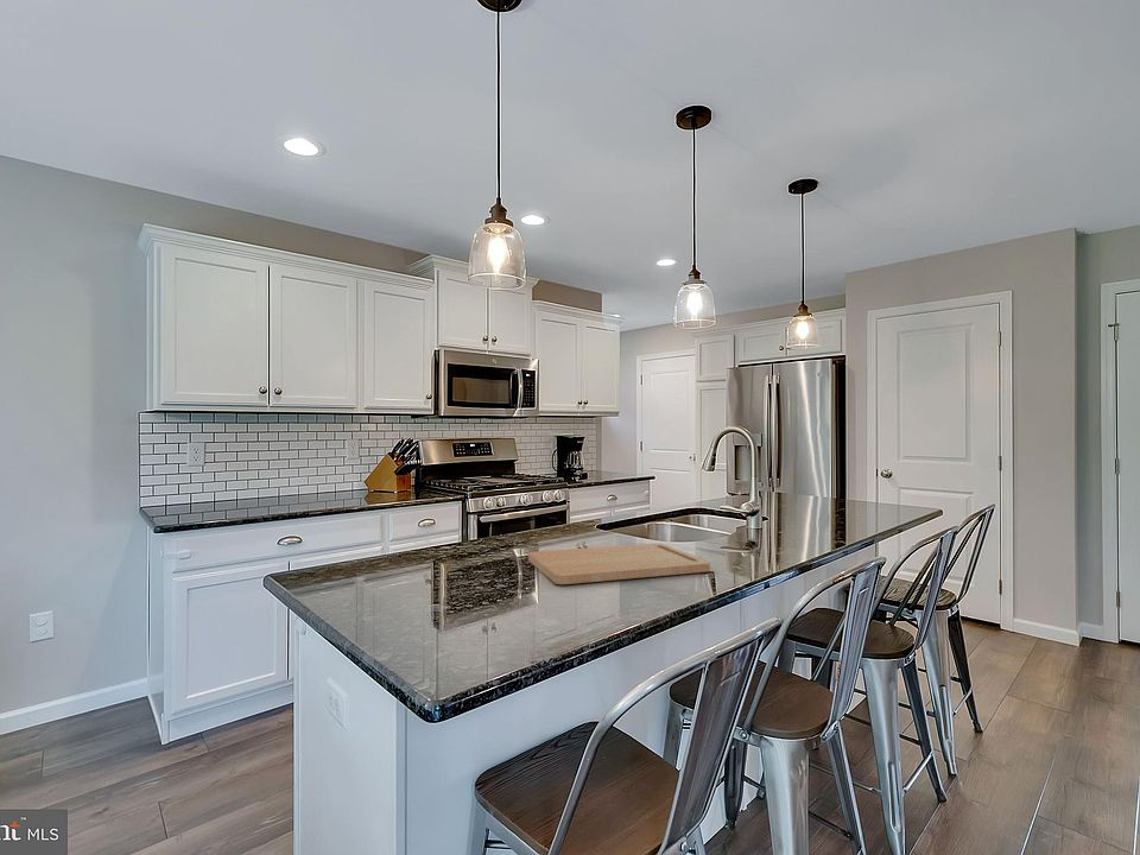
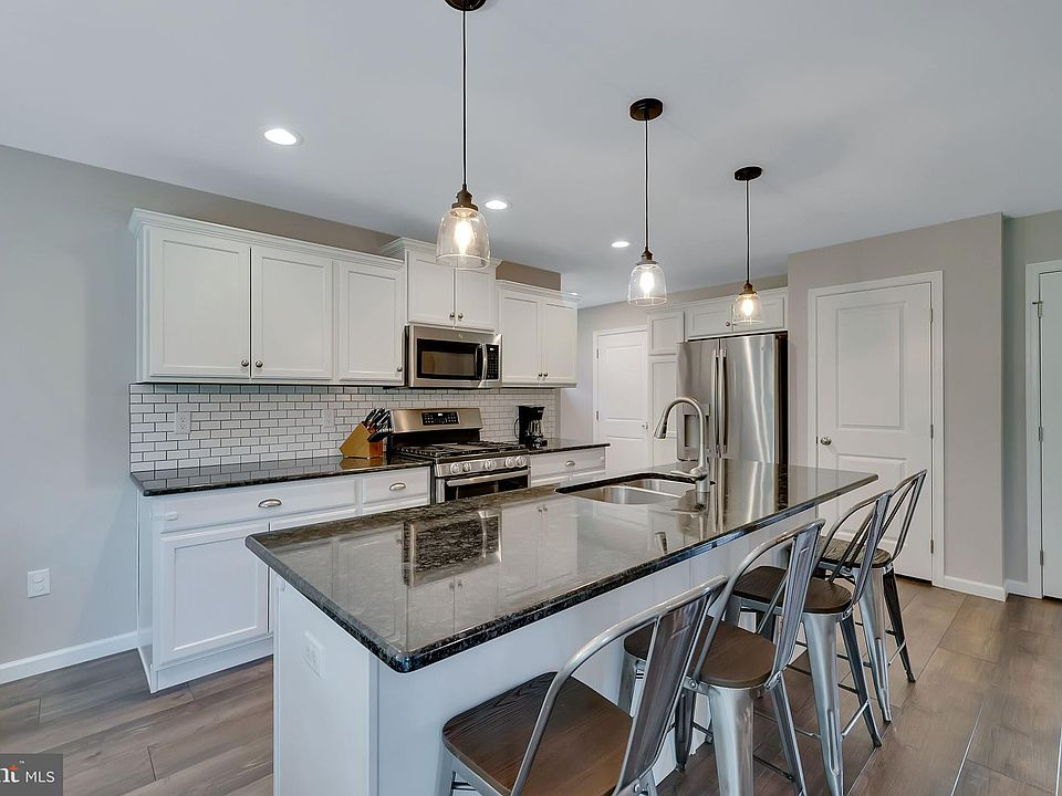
- cutting board [527,543,711,585]
